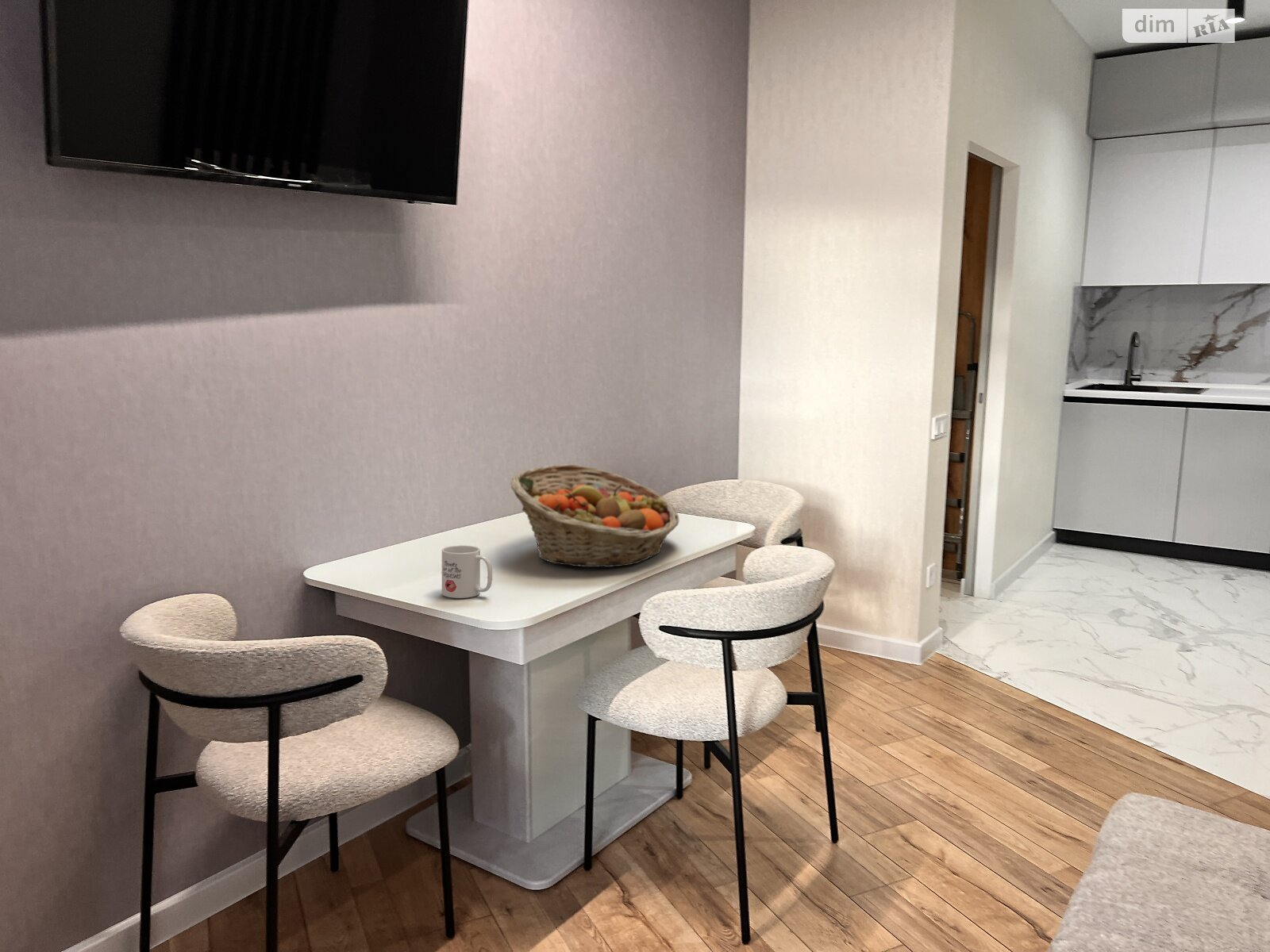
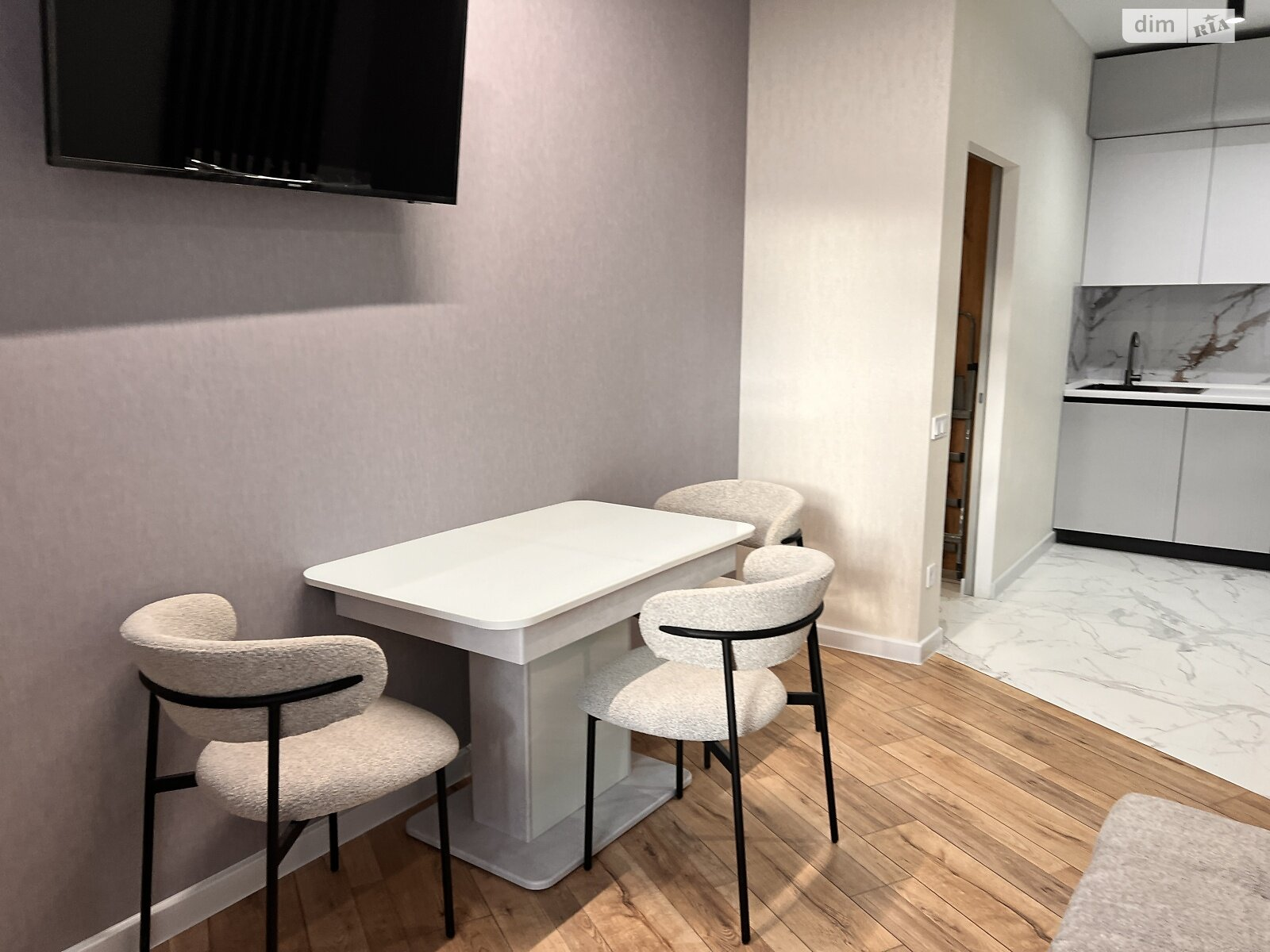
- mug [441,544,493,599]
- fruit basket [510,463,680,568]
